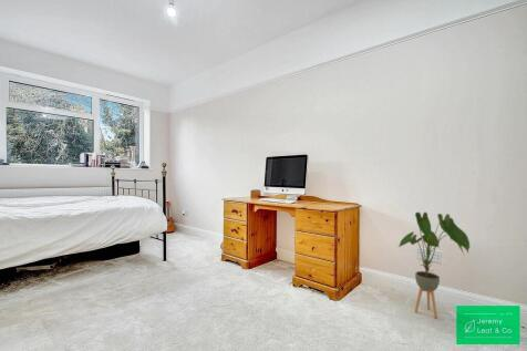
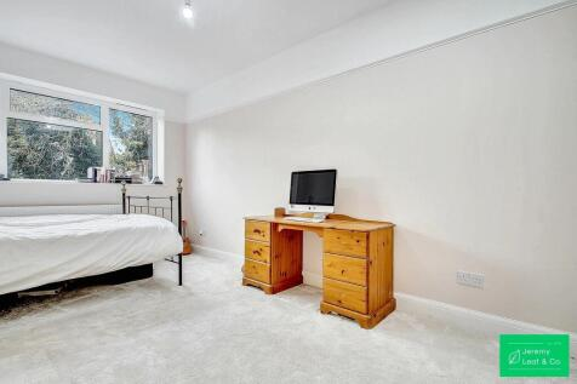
- house plant [397,211,471,320]
